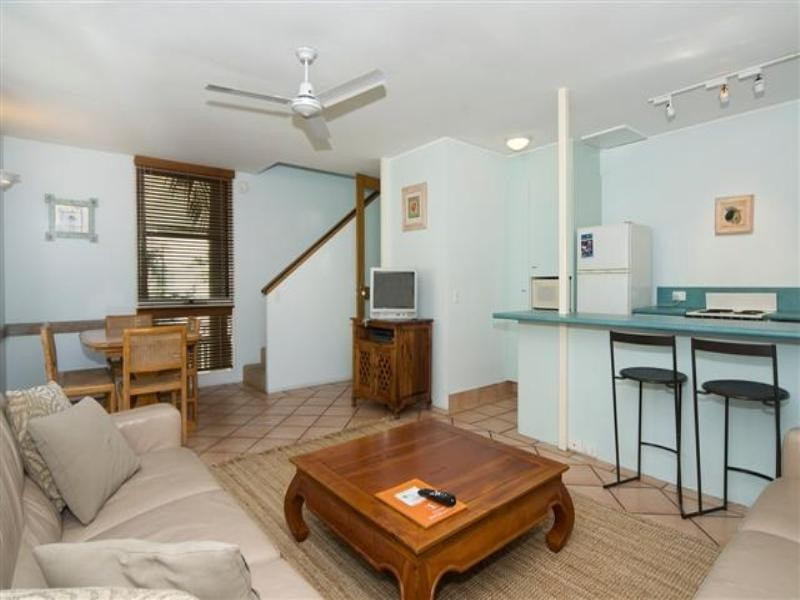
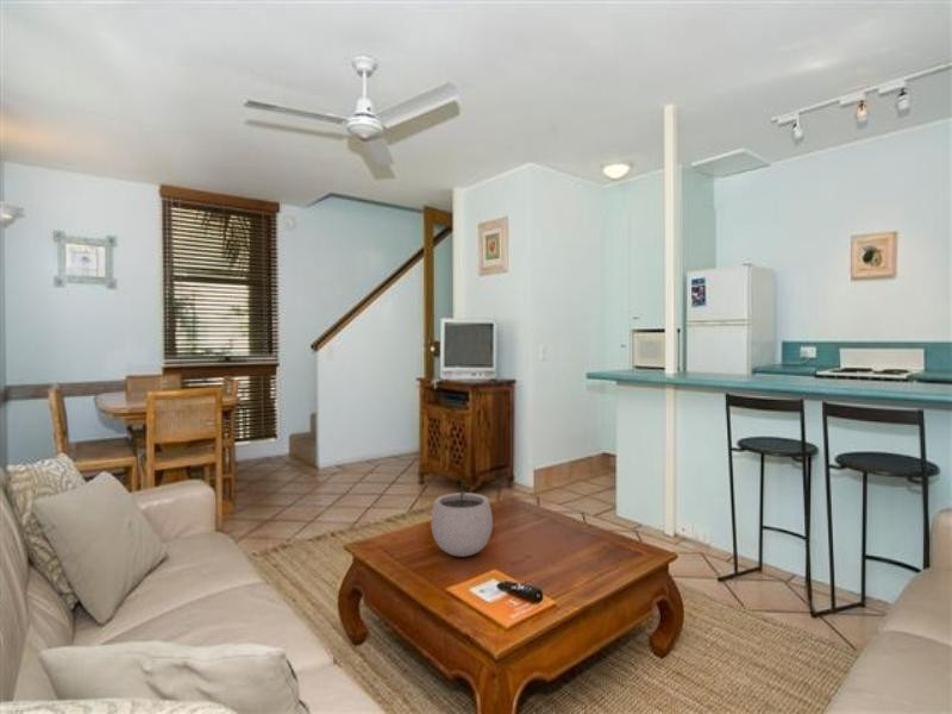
+ plant pot [430,475,494,558]
